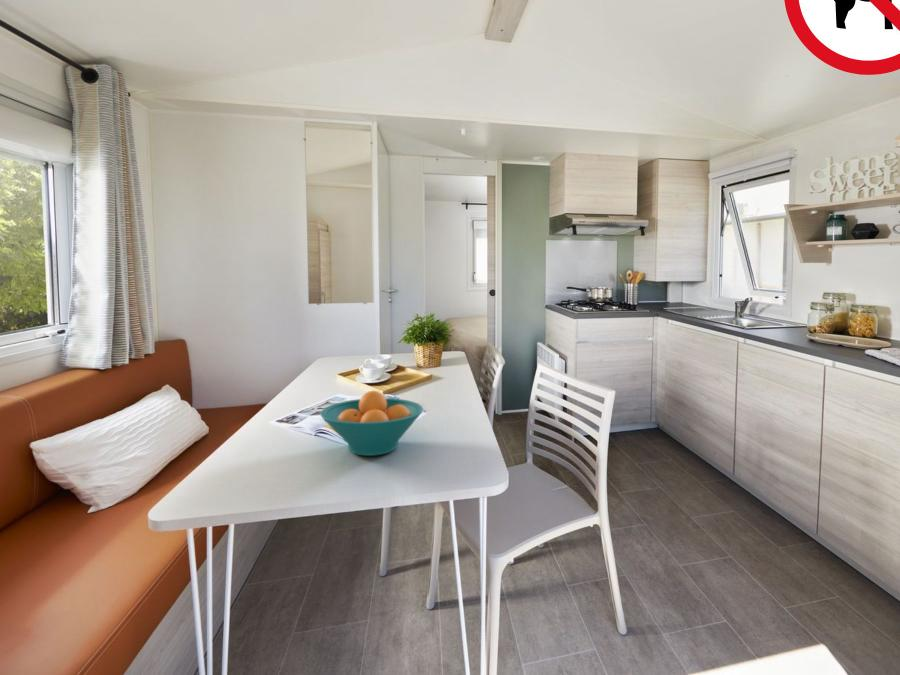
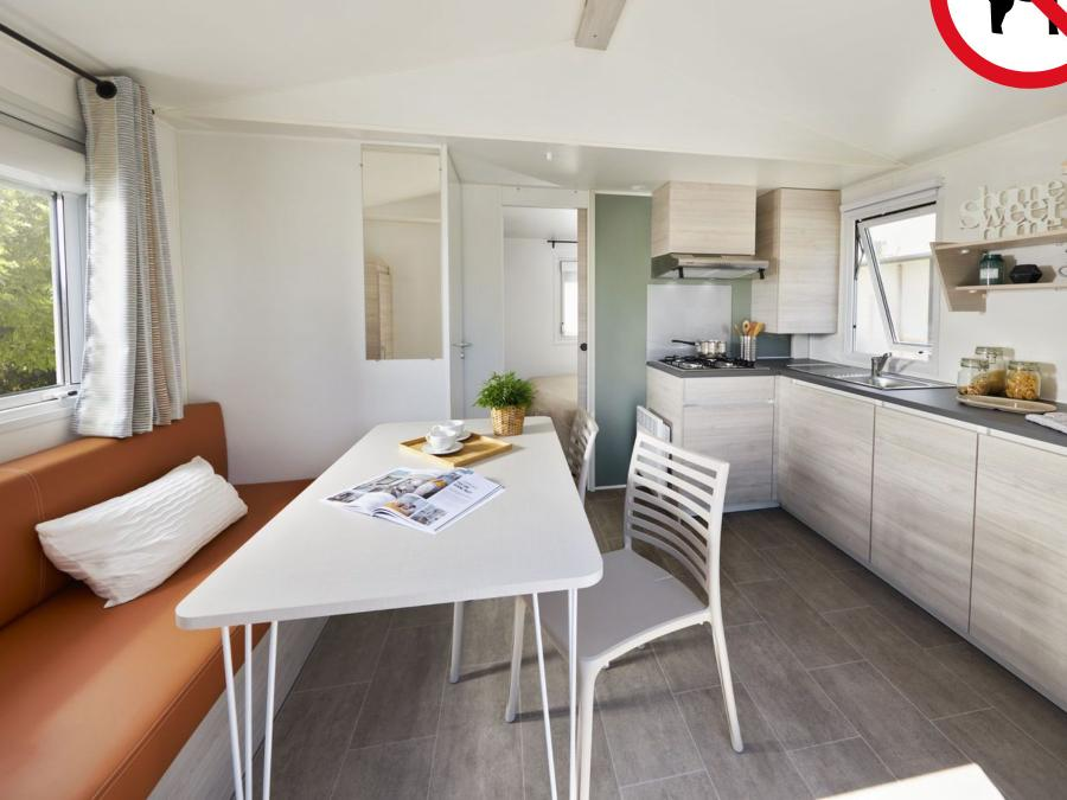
- fruit bowl [319,390,424,457]
